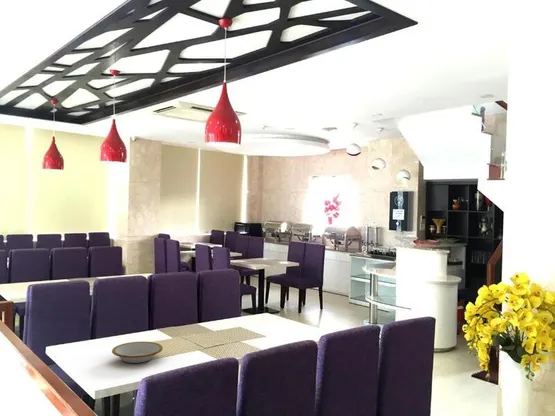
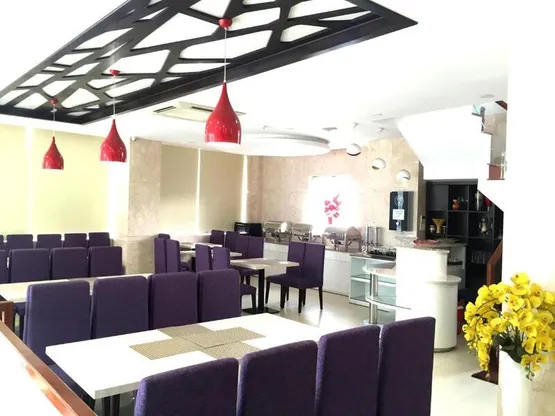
- bowl [111,341,164,364]
